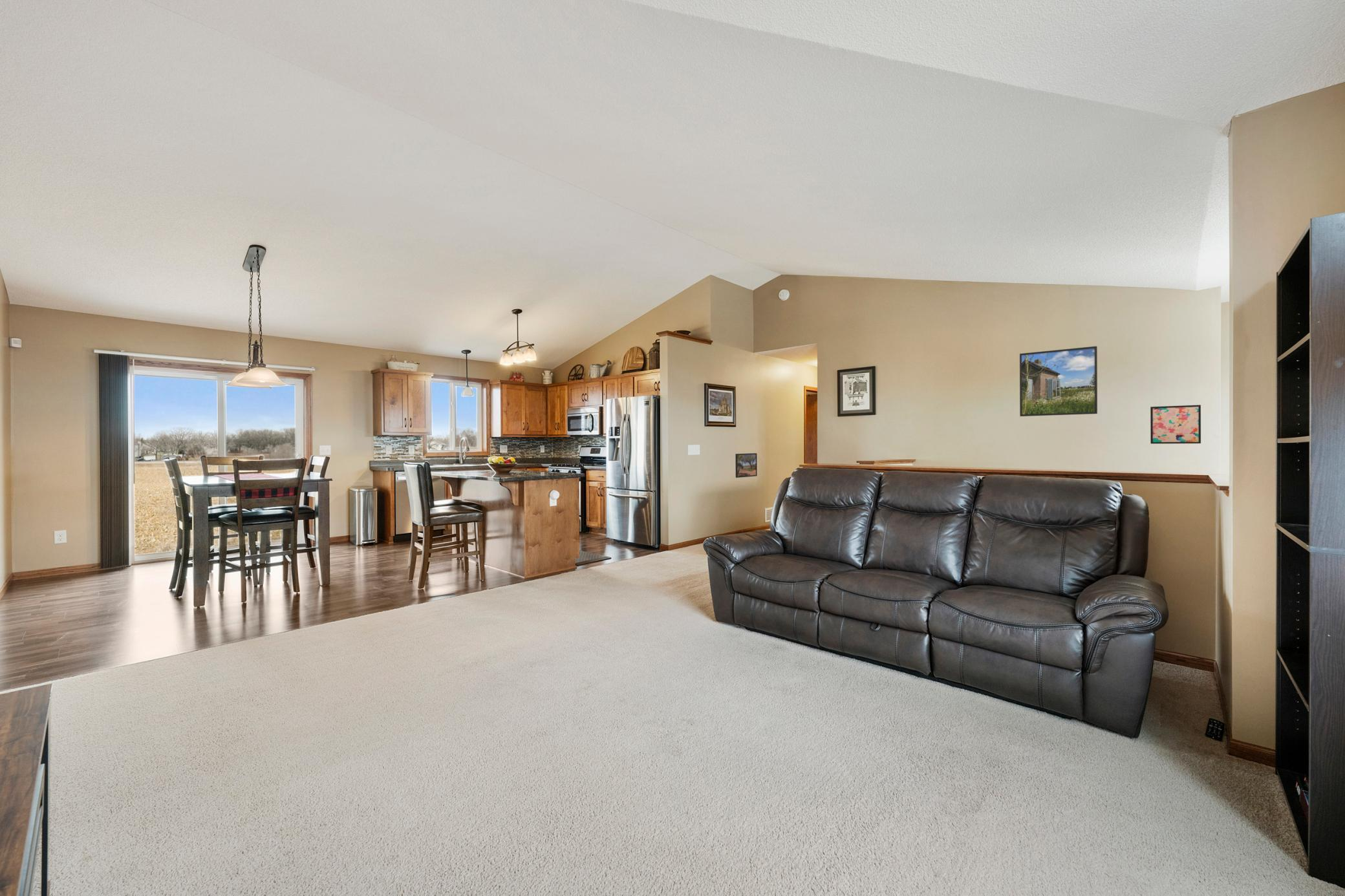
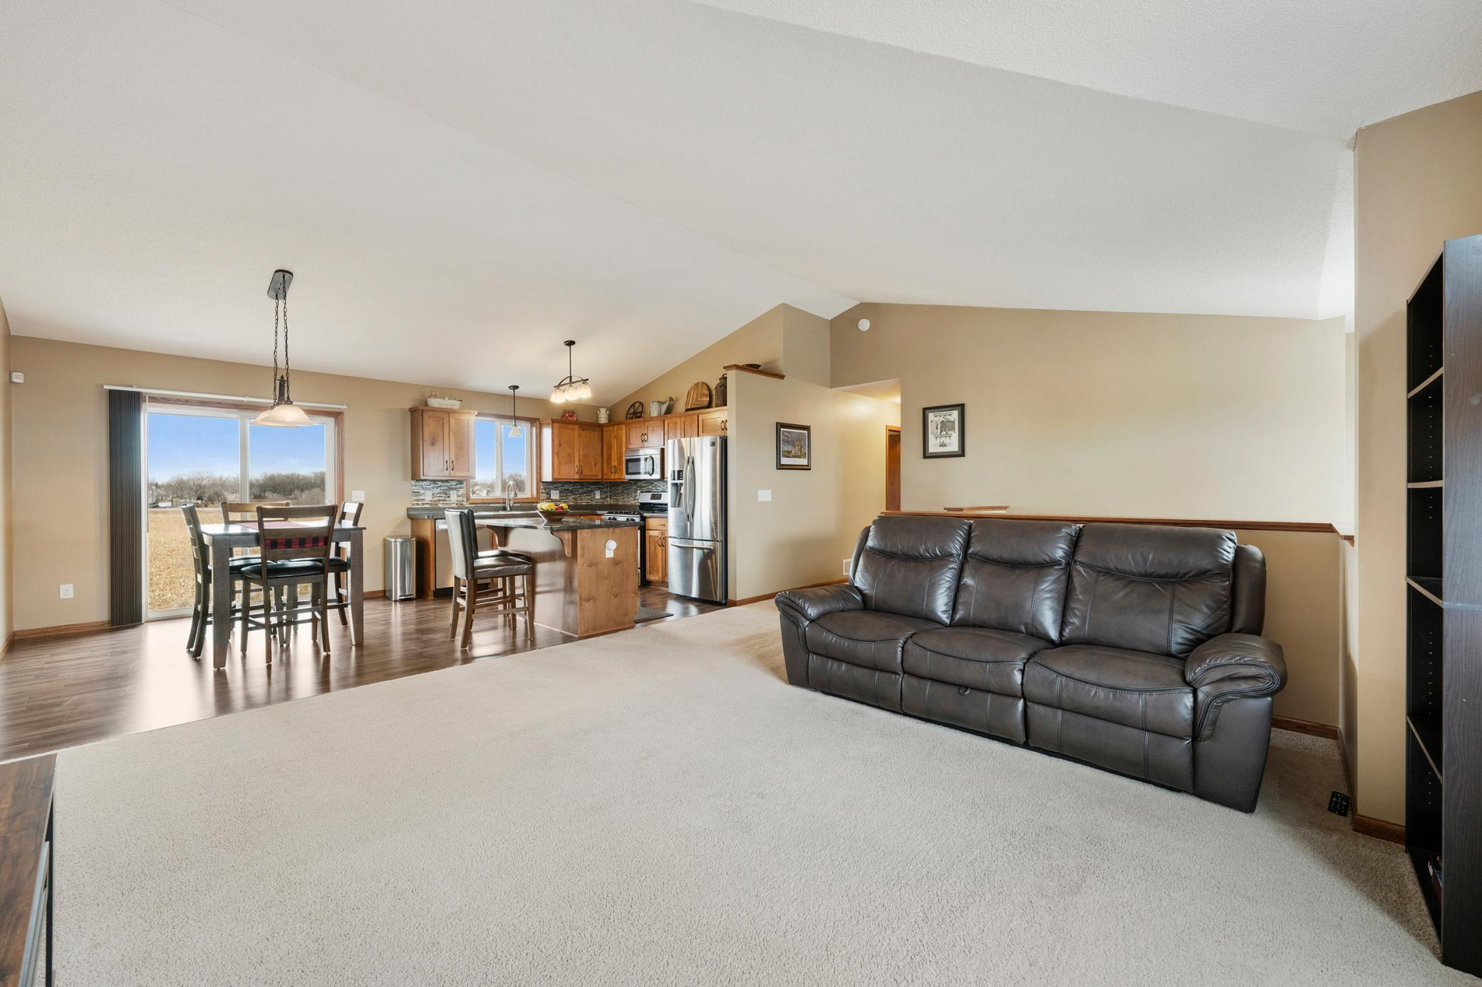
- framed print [735,453,758,478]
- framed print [1019,345,1098,417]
- wall art [1150,404,1201,444]
